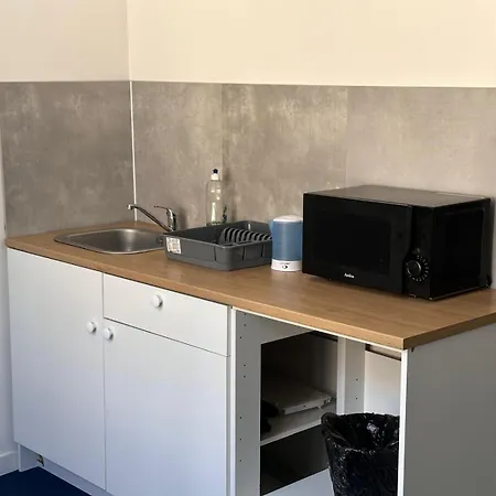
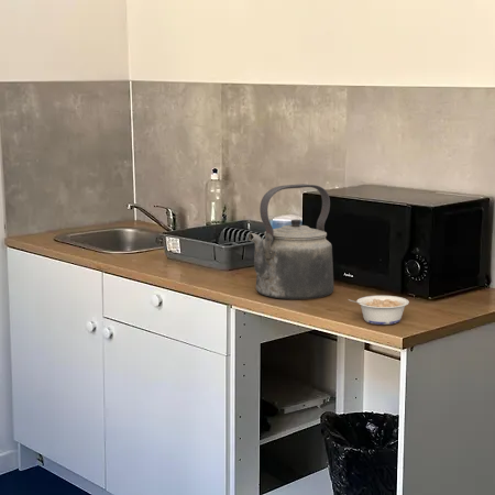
+ legume [348,295,410,326]
+ kettle [249,183,334,300]
